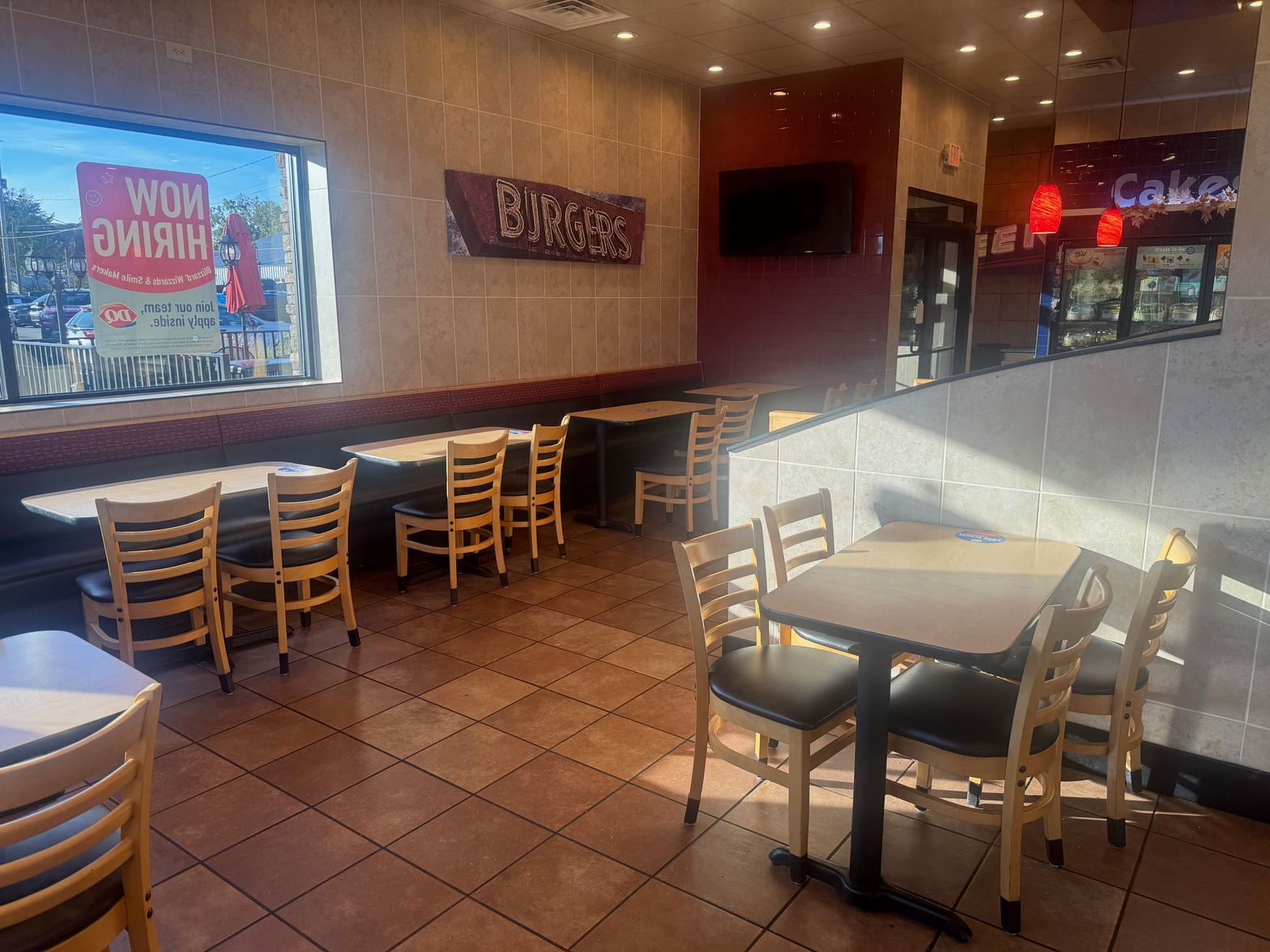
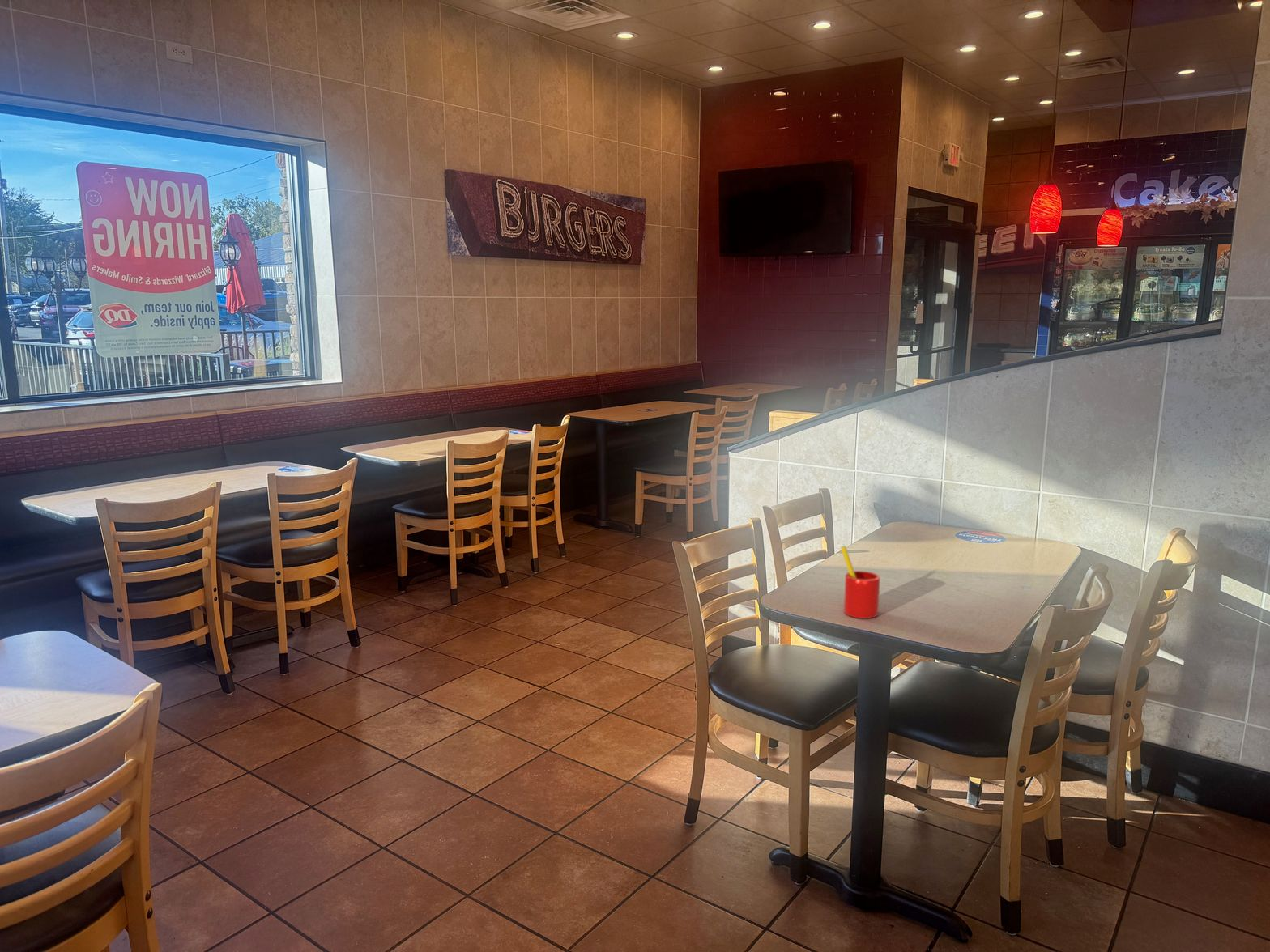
+ straw [840,545,880,619]
